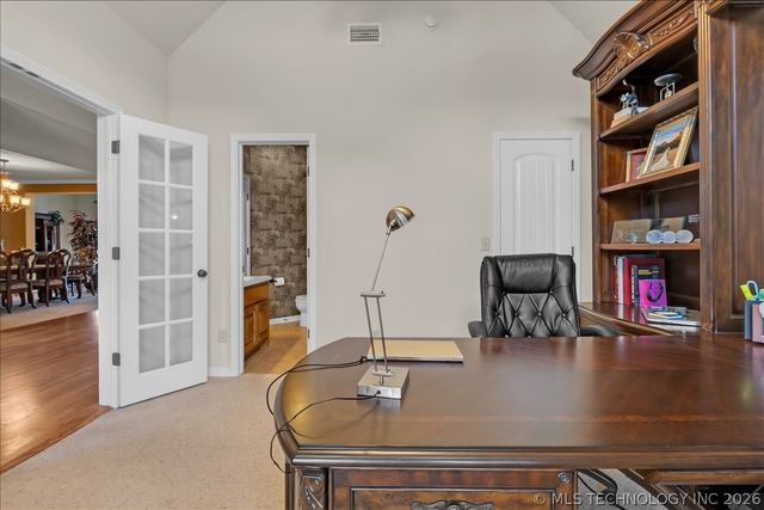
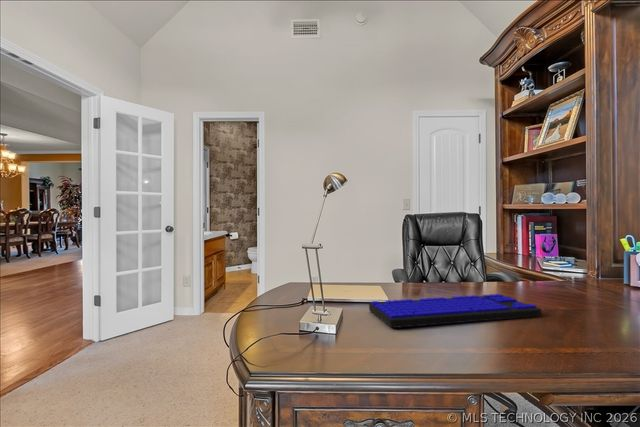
+ keyboard [368,293,542,329]
